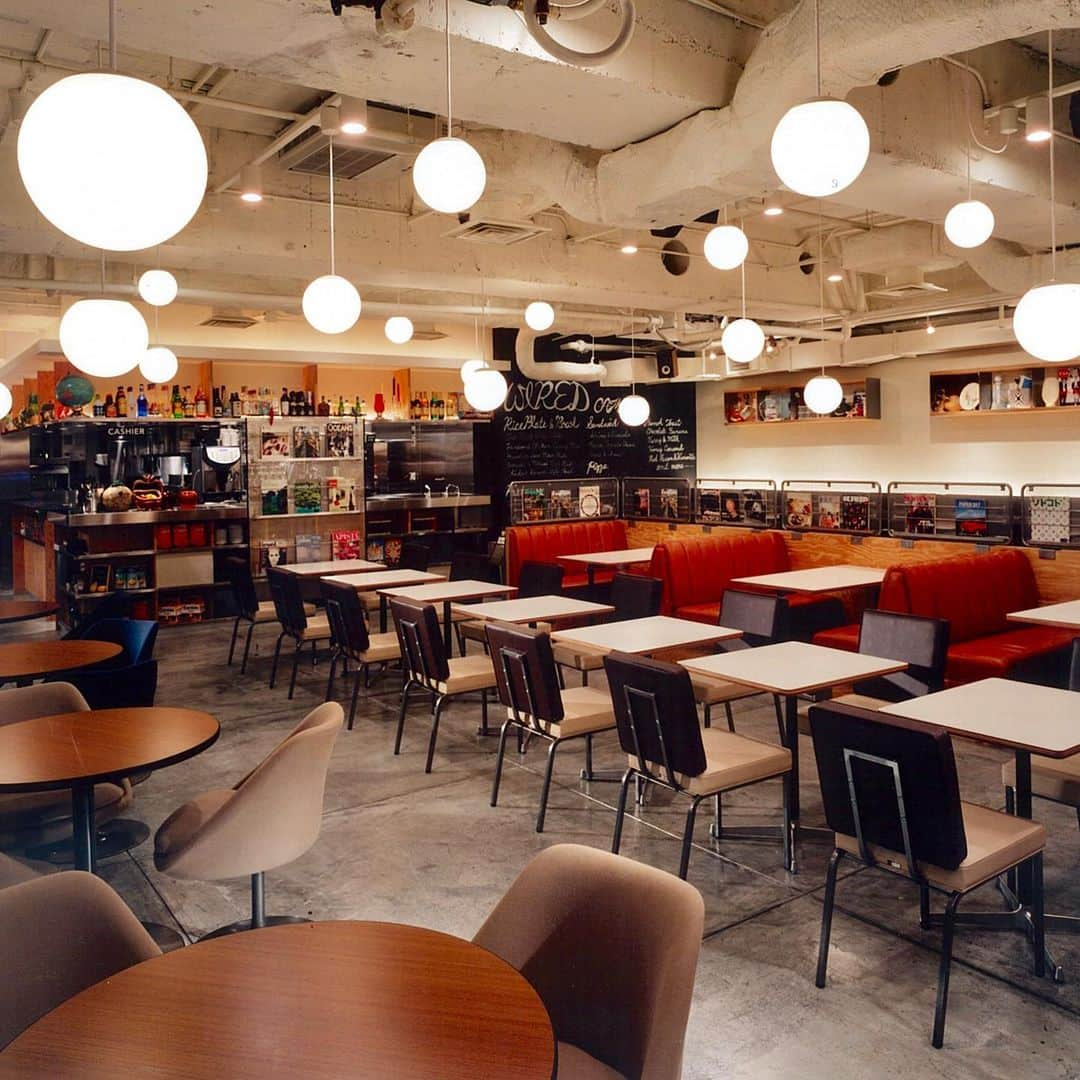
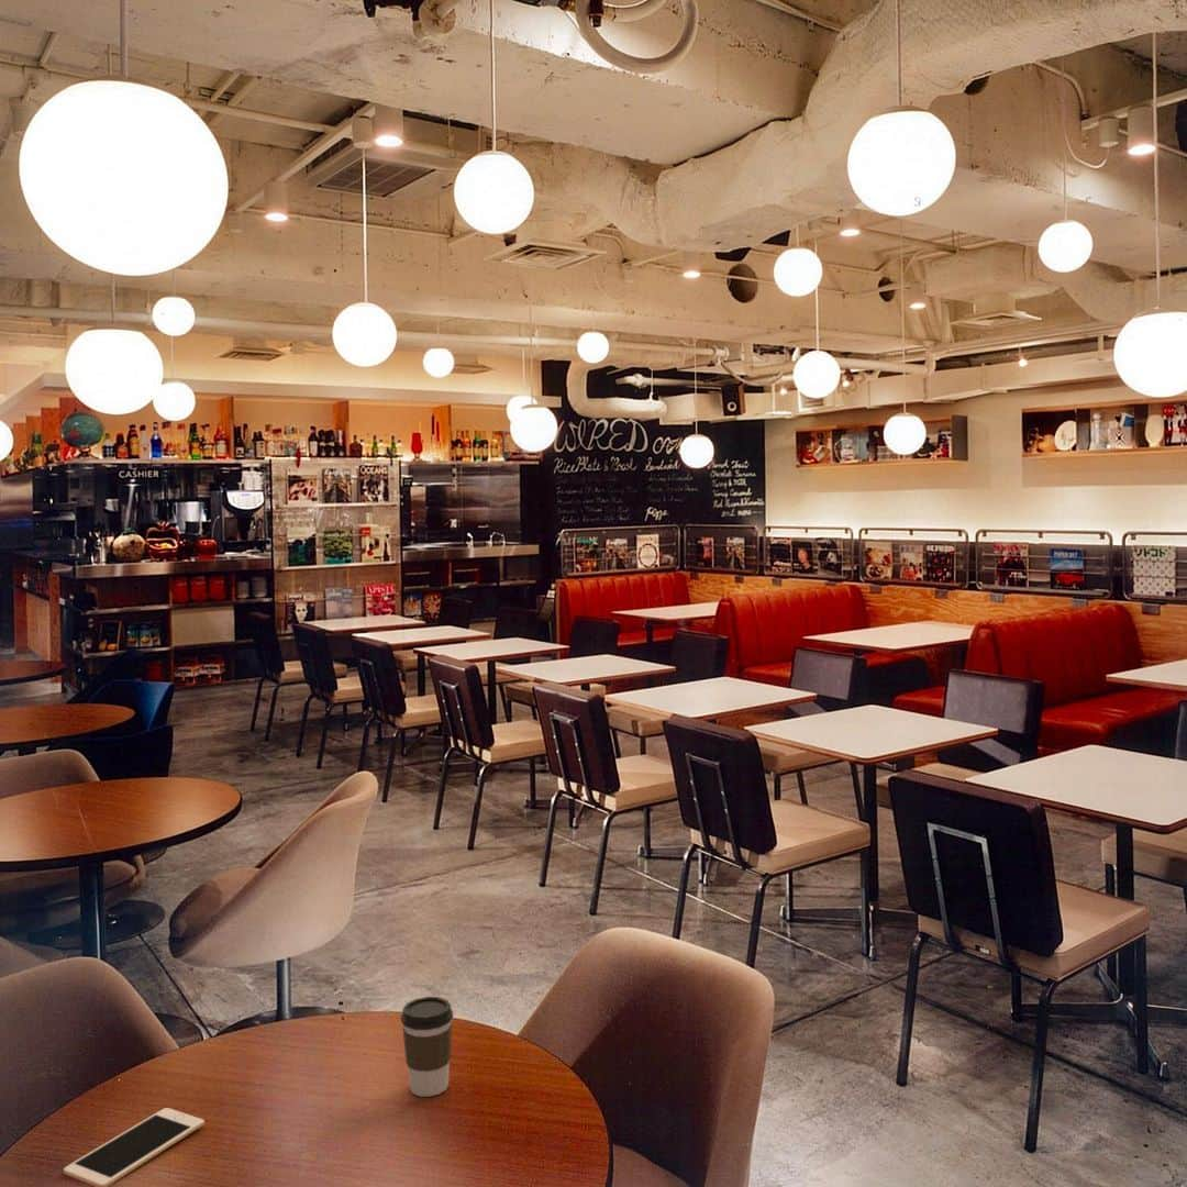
+ coffee cup [400,996,454,1098]
+ cell phone [63,1107,206,1187]
